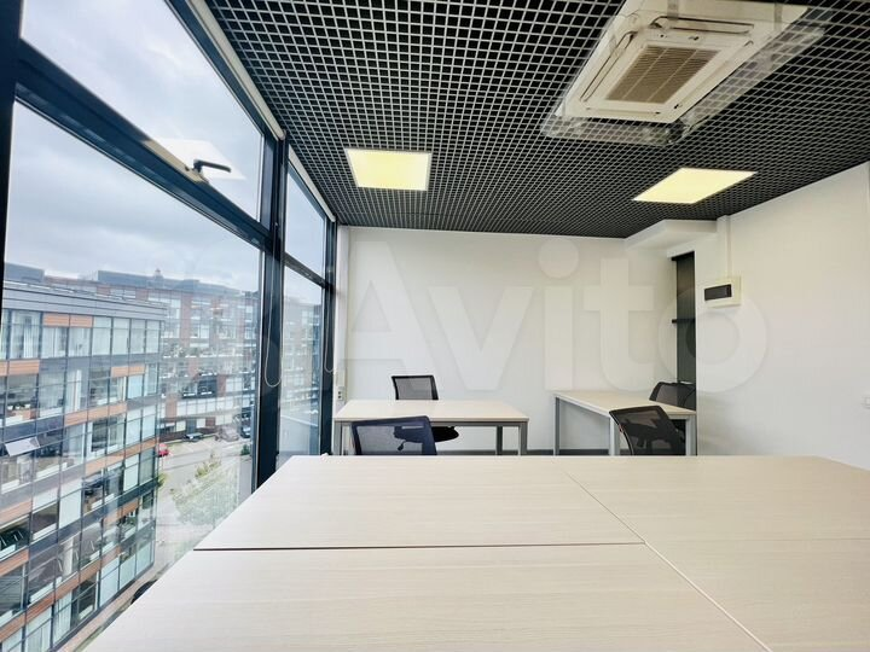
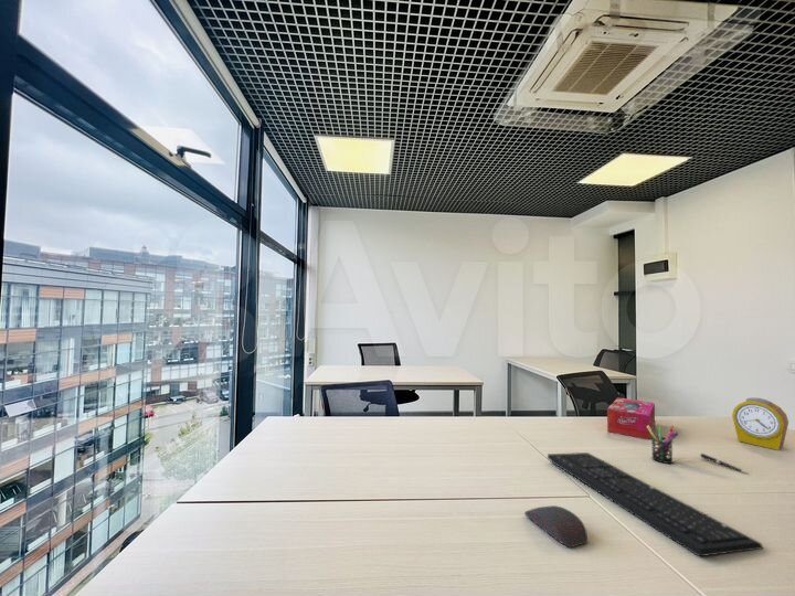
+ pen [699,453,749,475]
+ computer mouse [523,504,589,549]
+ keyboard [547,451,764,557]
+ pen holder [647,424,679,465]
+ tissue box [606,396,656,440]
+ alarm clock [731,396,789,451]
